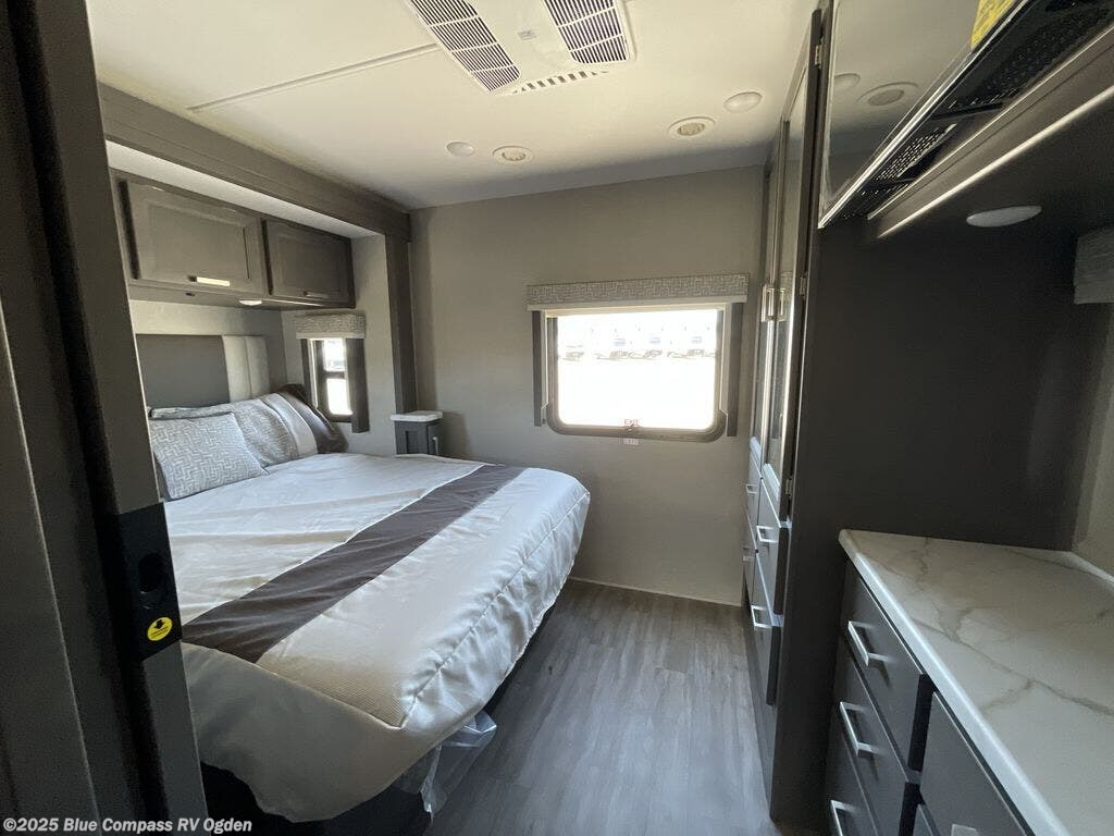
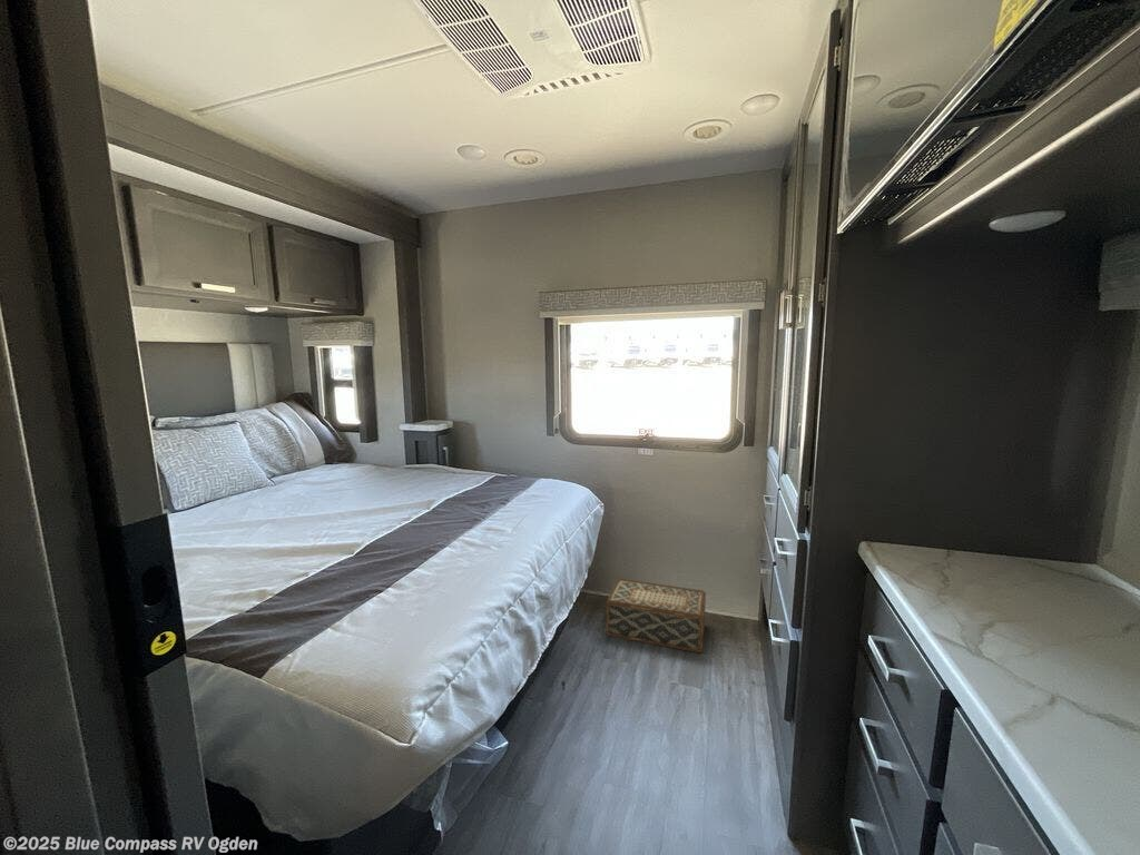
+ woven basket [606,578,707,653]
